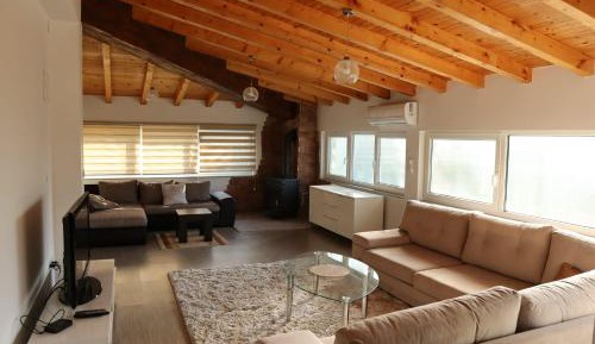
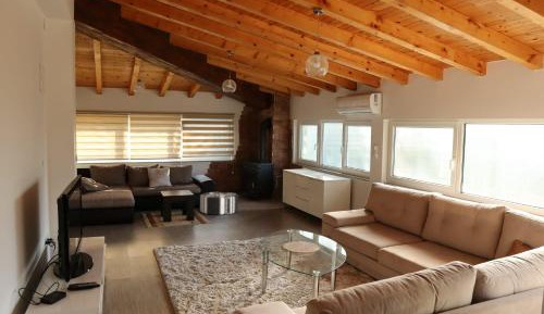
+ pouf [199,191,239,216]
